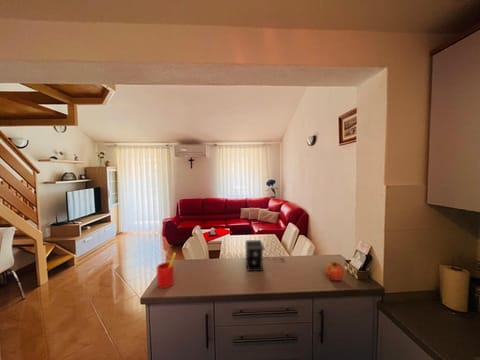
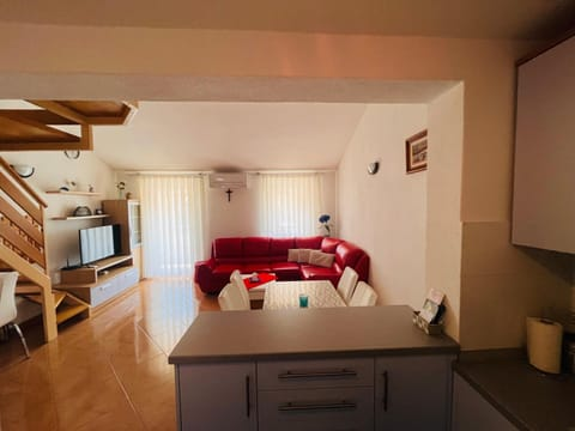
- fruit [324,260,345,282]
- coffee maker [245,239,285,272]
- straw [156,252,177,289]
